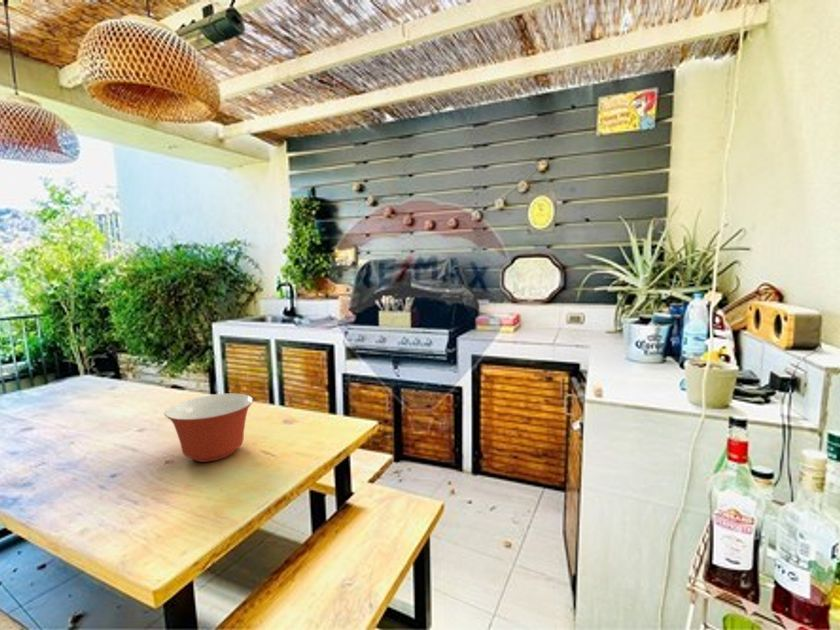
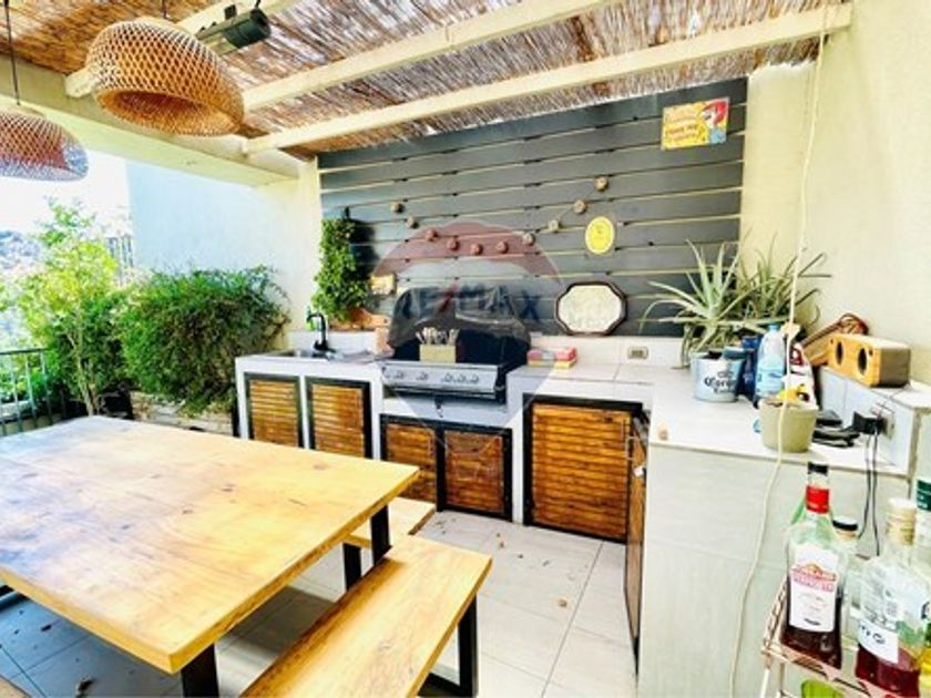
- mixing bowl [163,393,254,463]
